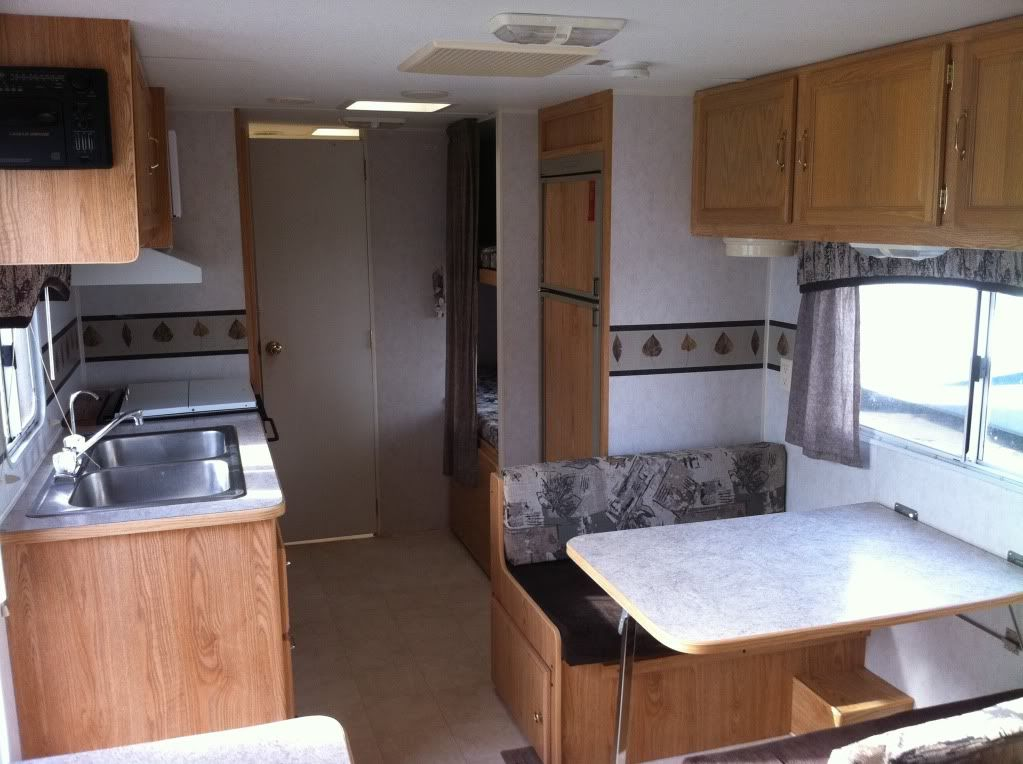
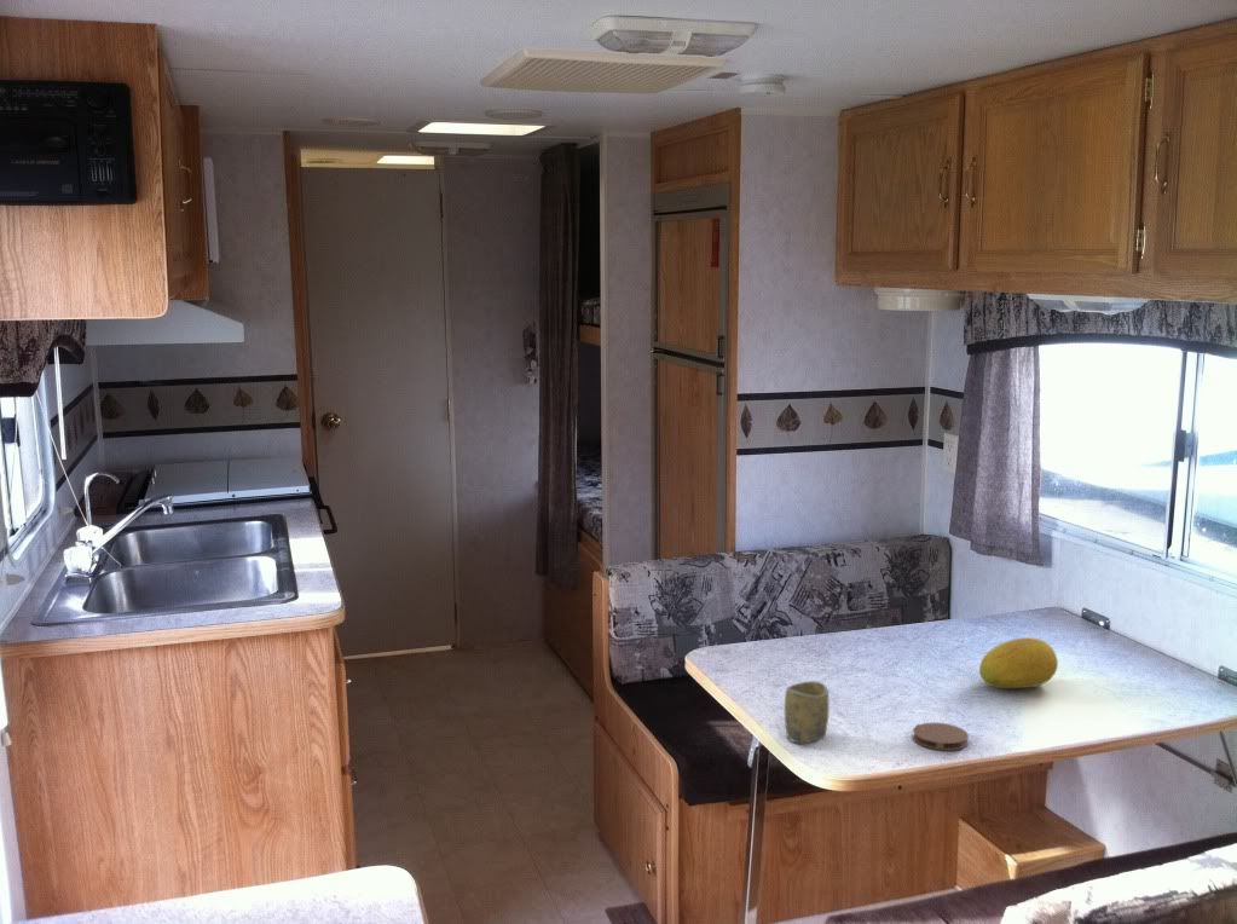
+ coaster [912,722,970,751]
+ cup [784,680,831,744]
+ fruit [978,636,1059,689]
